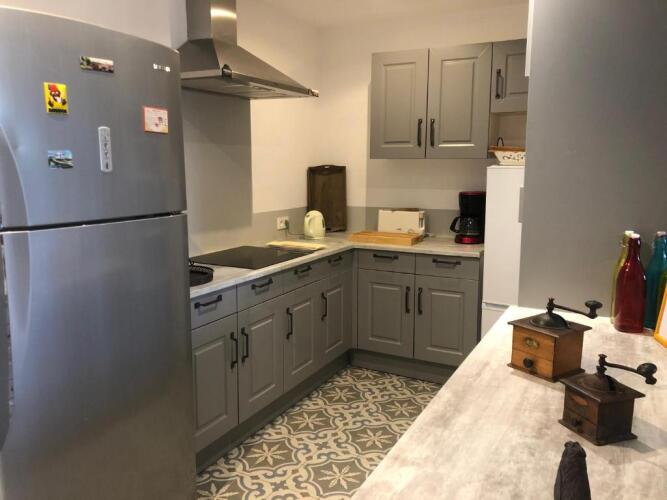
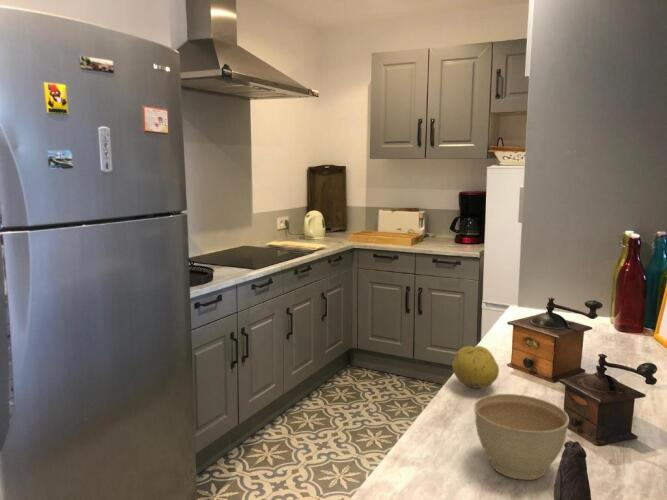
+ fruit [451,345,500,389]
+ planter bowl [473,393,570,481]
